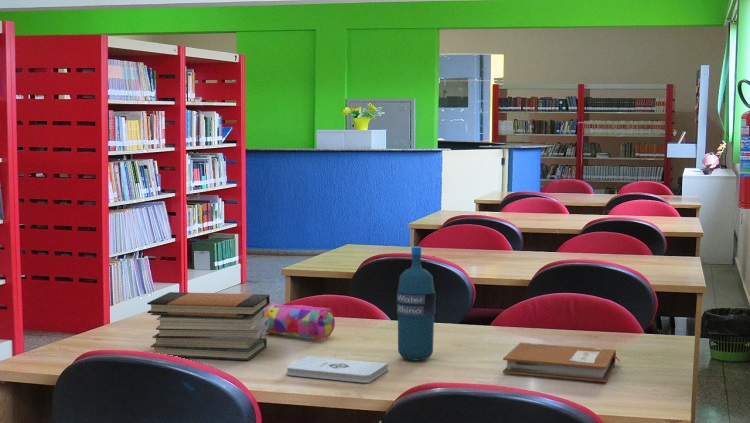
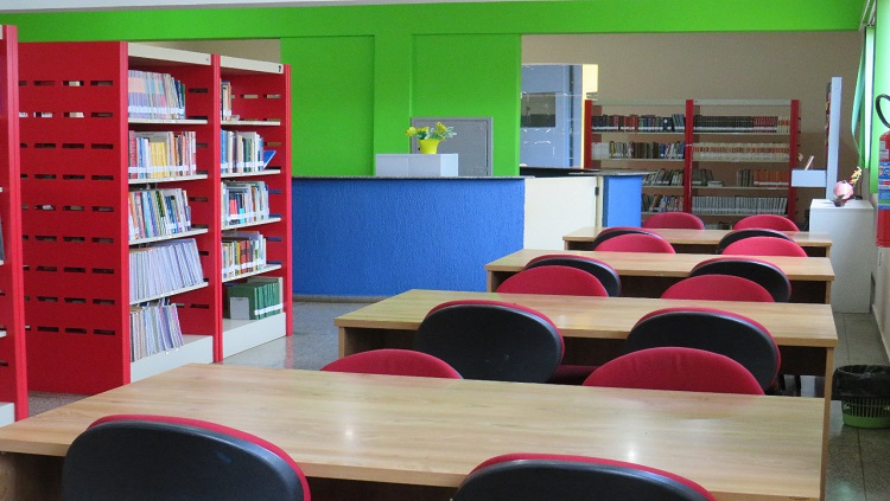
- book stack [146,291,271,361]
- notebook [502,341,621,383]
- notepad [286,355,388,384]
- water bottle [396,246,436,361]
- pencil case [264,301,336,340]
